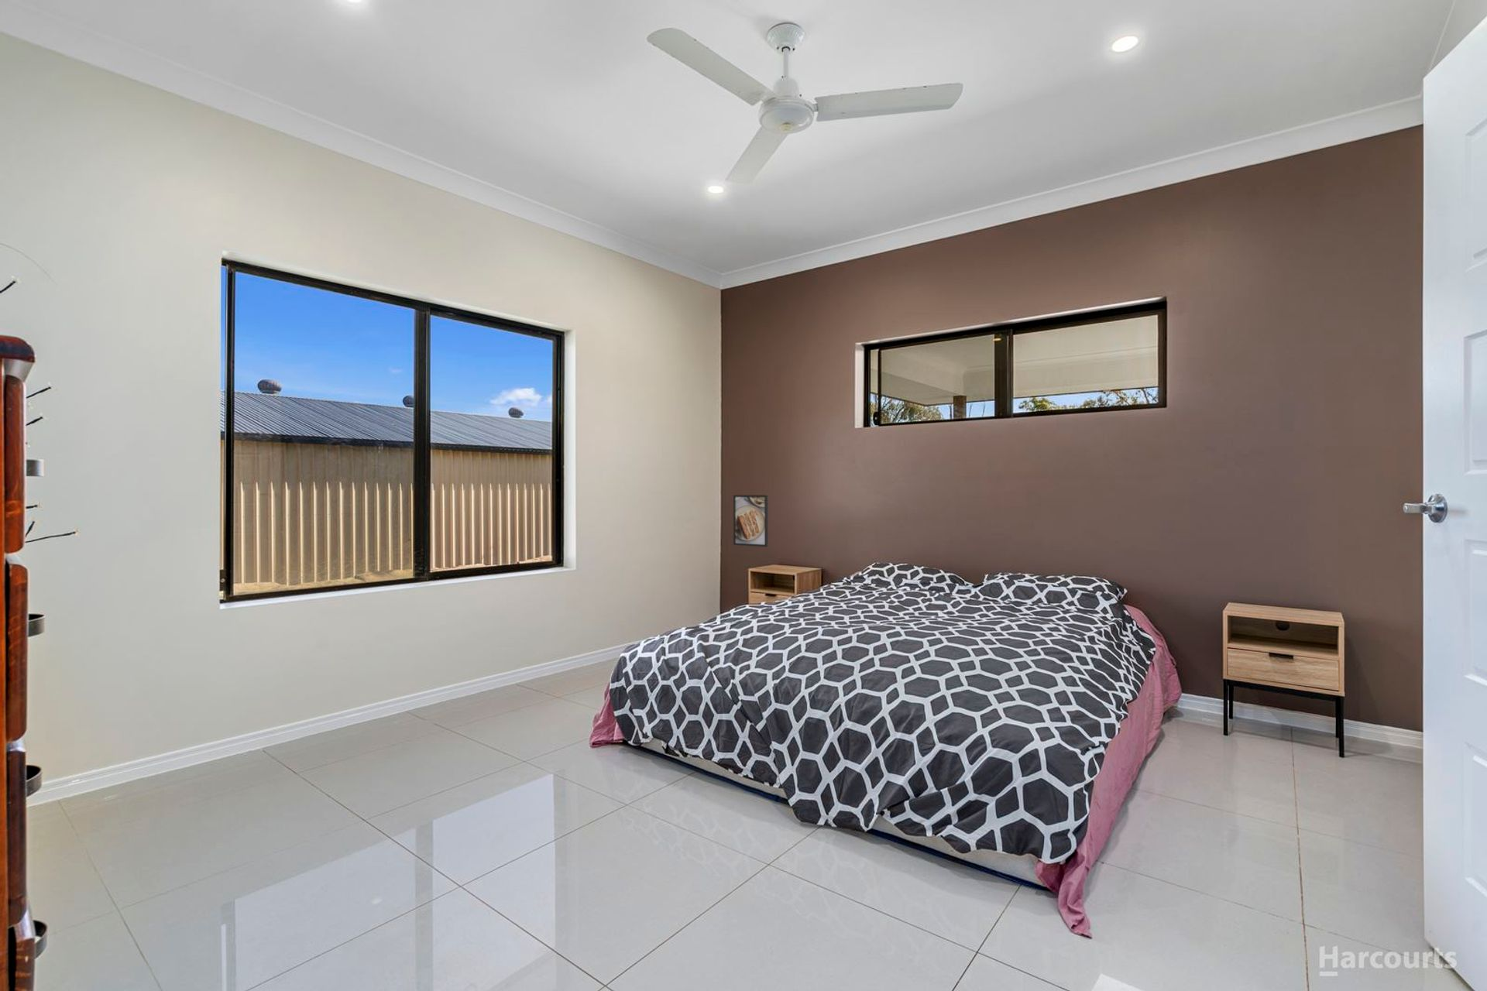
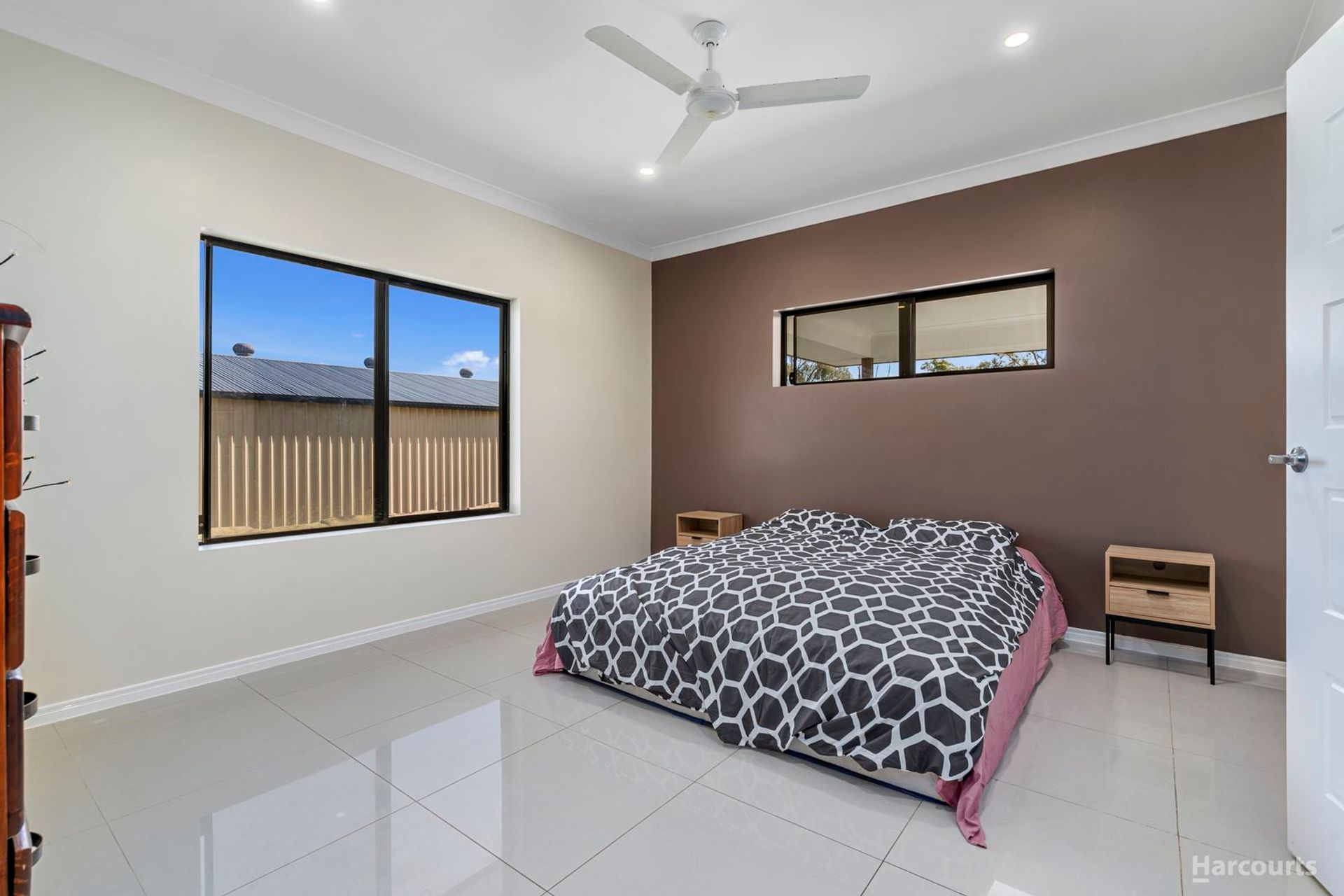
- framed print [732,494,768,547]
